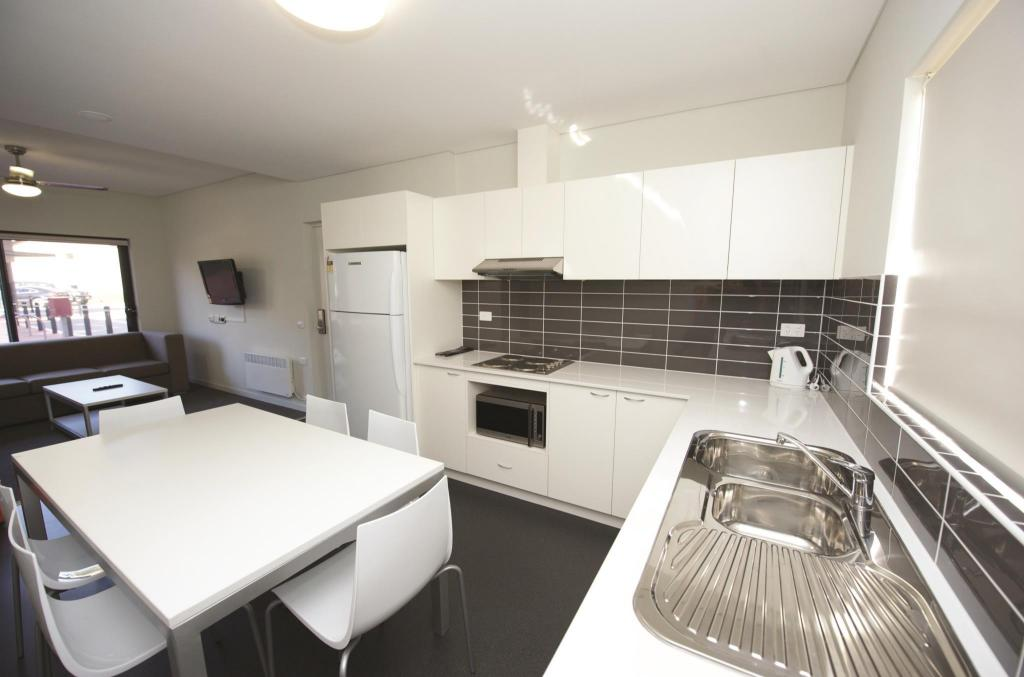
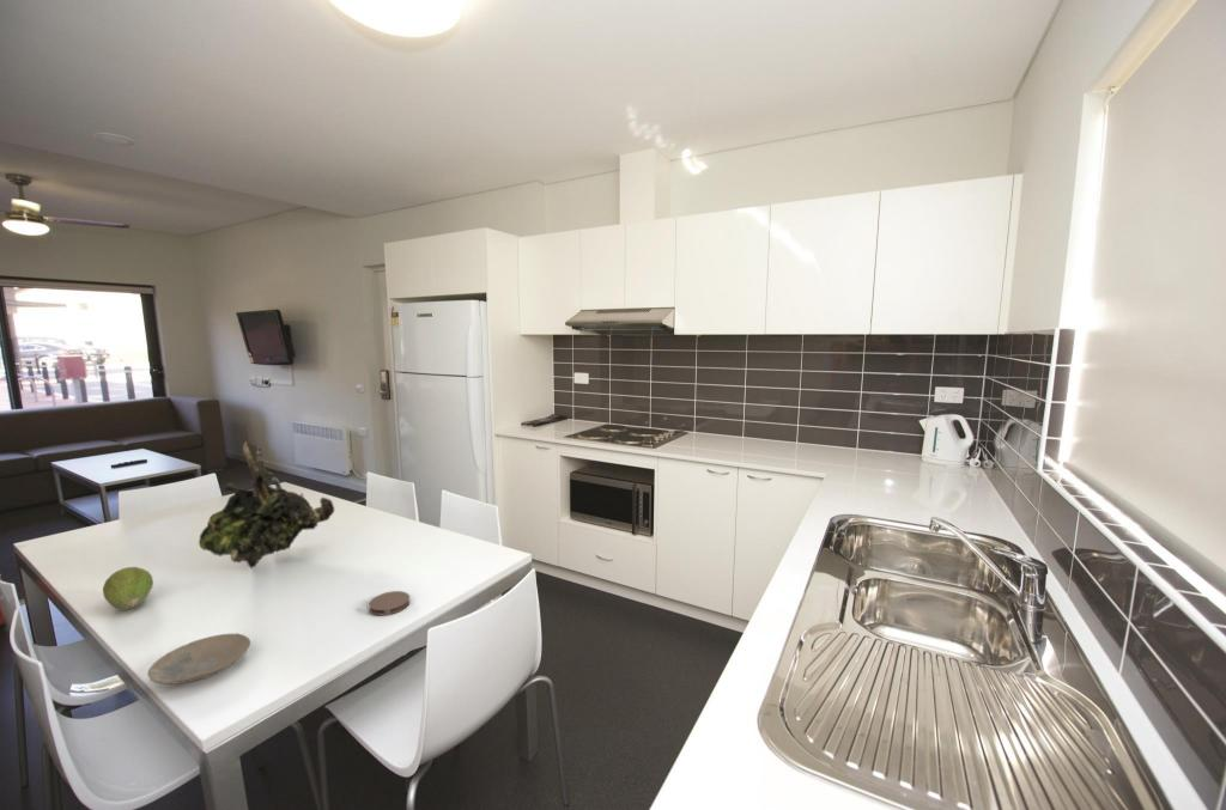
+ plate [146,633,251,686]
+ plant [198,440,335,570]
+ coaster [368,590,411,616]
+ fruit [102,566,154,611]
